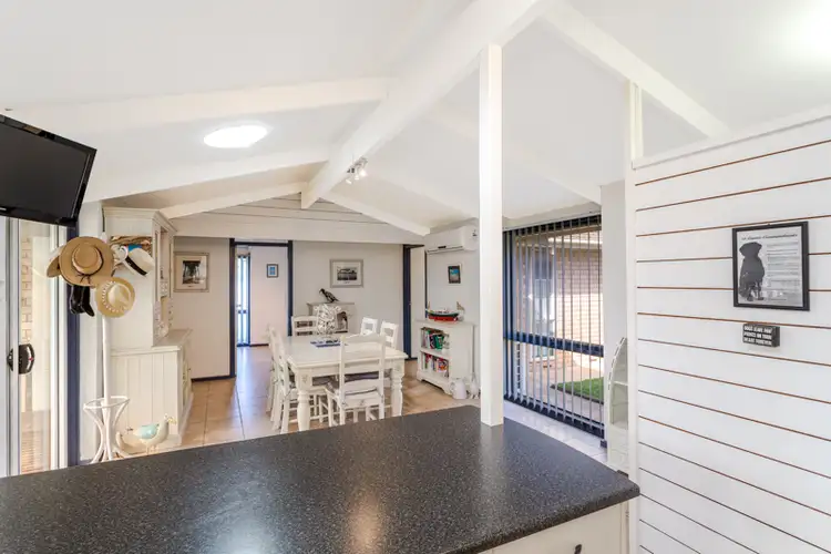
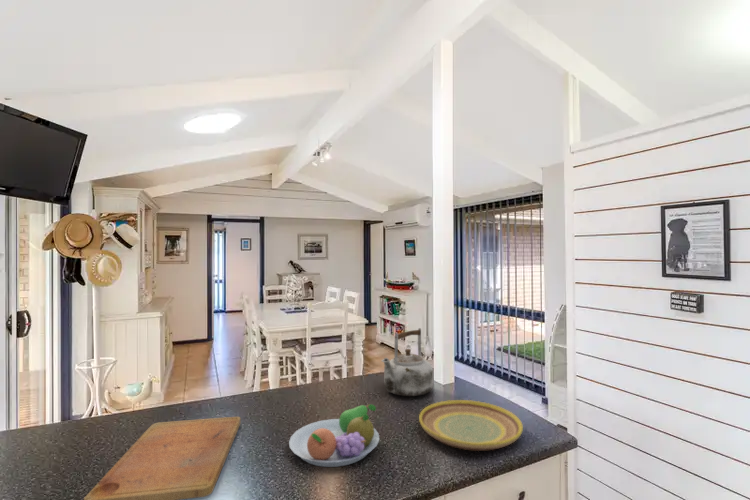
+ plate [418,399,524,452]
+ kettle [380,327,434,397]
+ cutting board [83,416,241,500]
+ fruit bowl [288,403,380,468]
